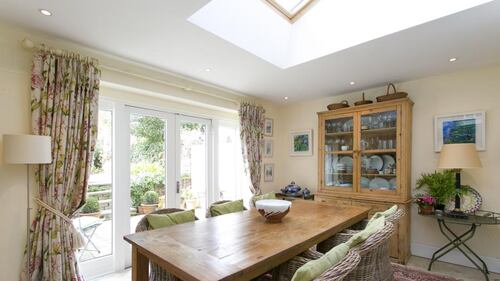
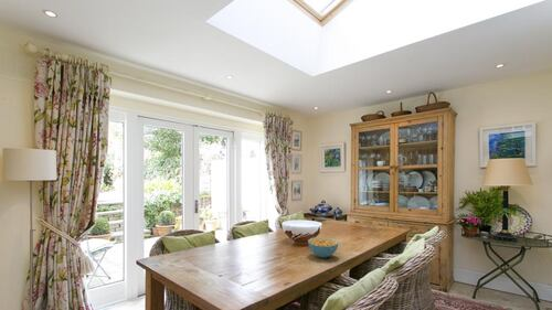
+ cereal bowl [307,236,339,259]
